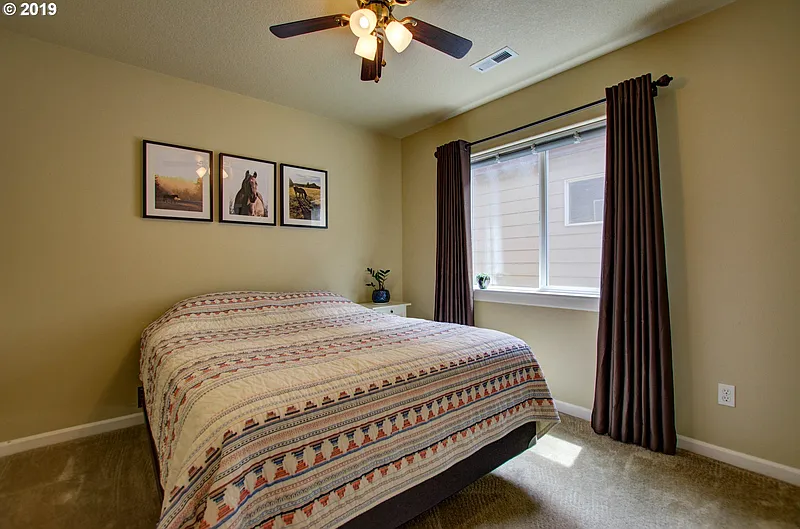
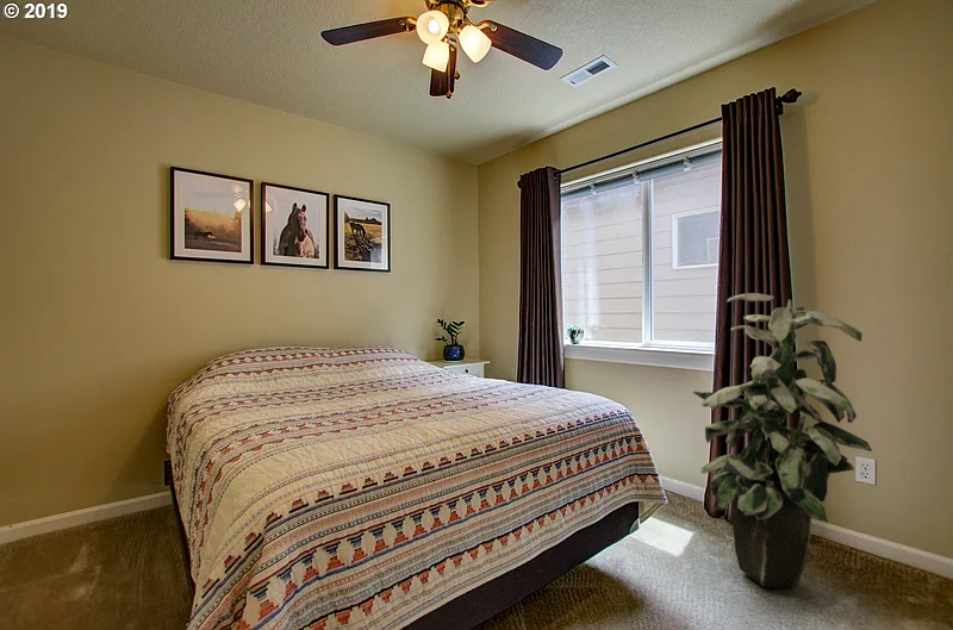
+ indoor plant [692,292,873,590]
